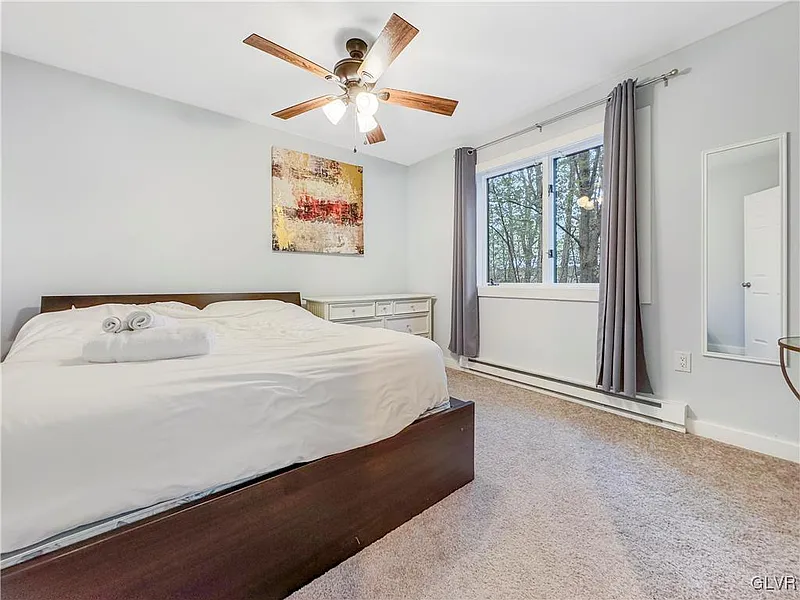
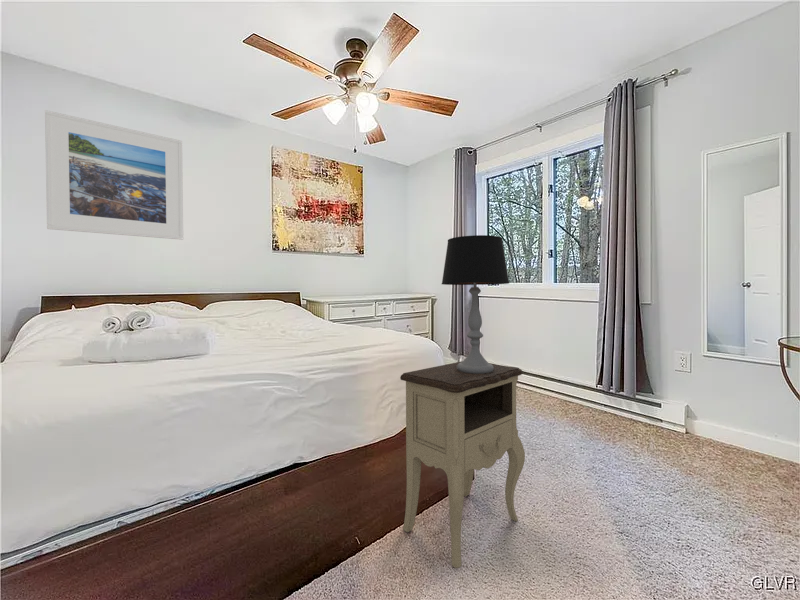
+ nightstand [399,360,526,569]
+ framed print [44,109,184,241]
+ table lamp [441,234,510,374]
